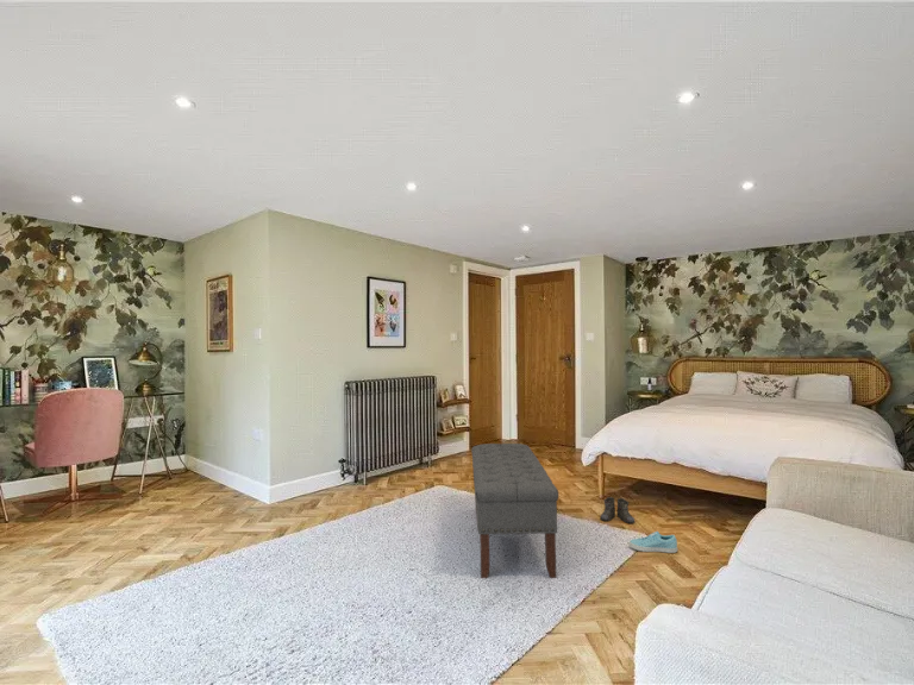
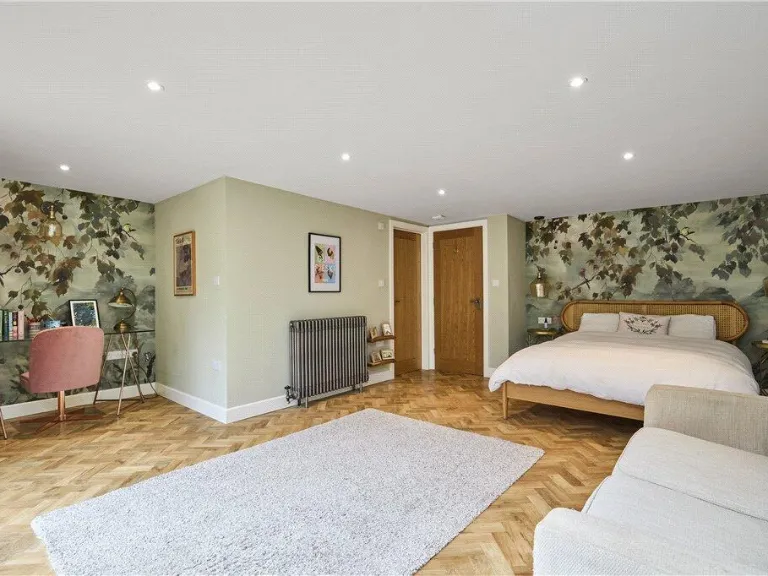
- bench [470,442,559,579]
- boots [599,496,637,526]
- sneaker [627,530,678,554]
